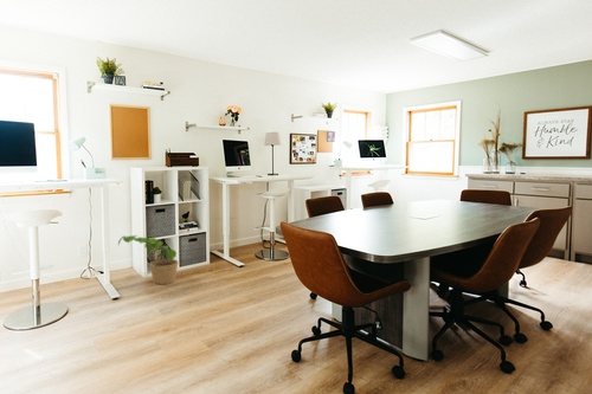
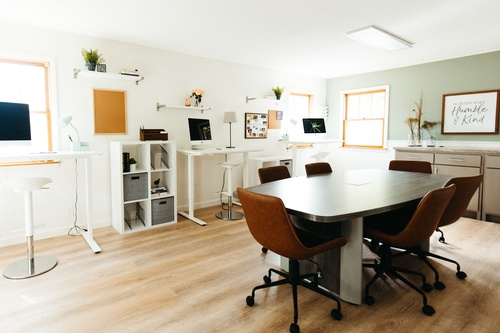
- potted plant [117,234,180,285]
